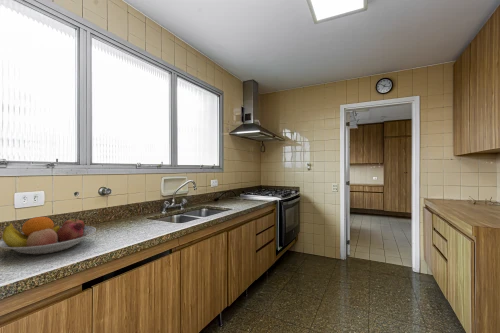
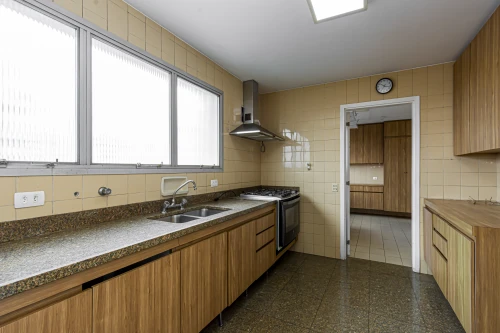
- fruit bowl [0,216,97,255]
